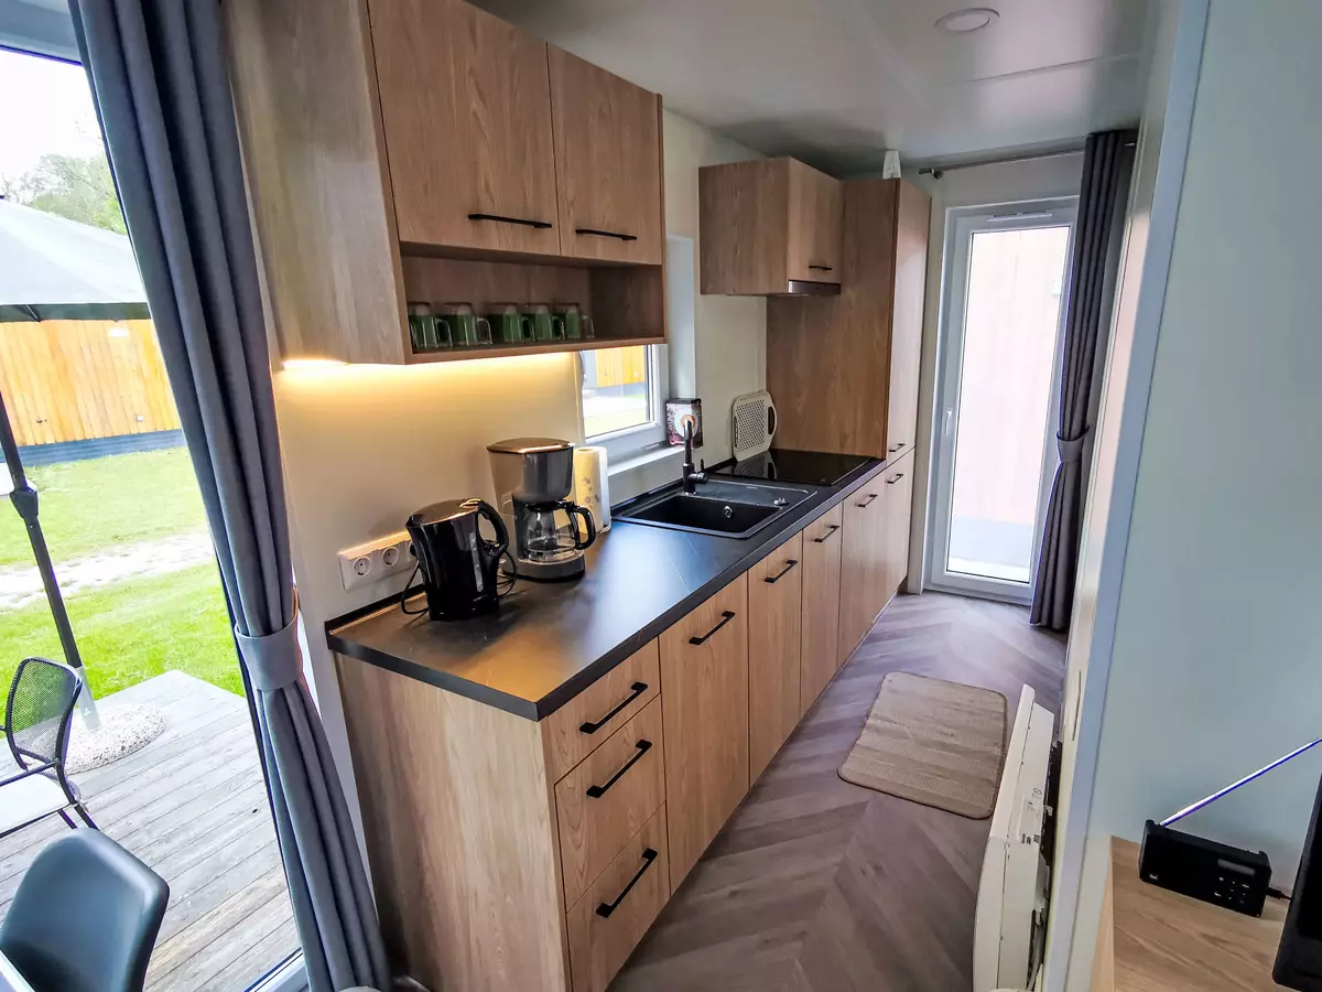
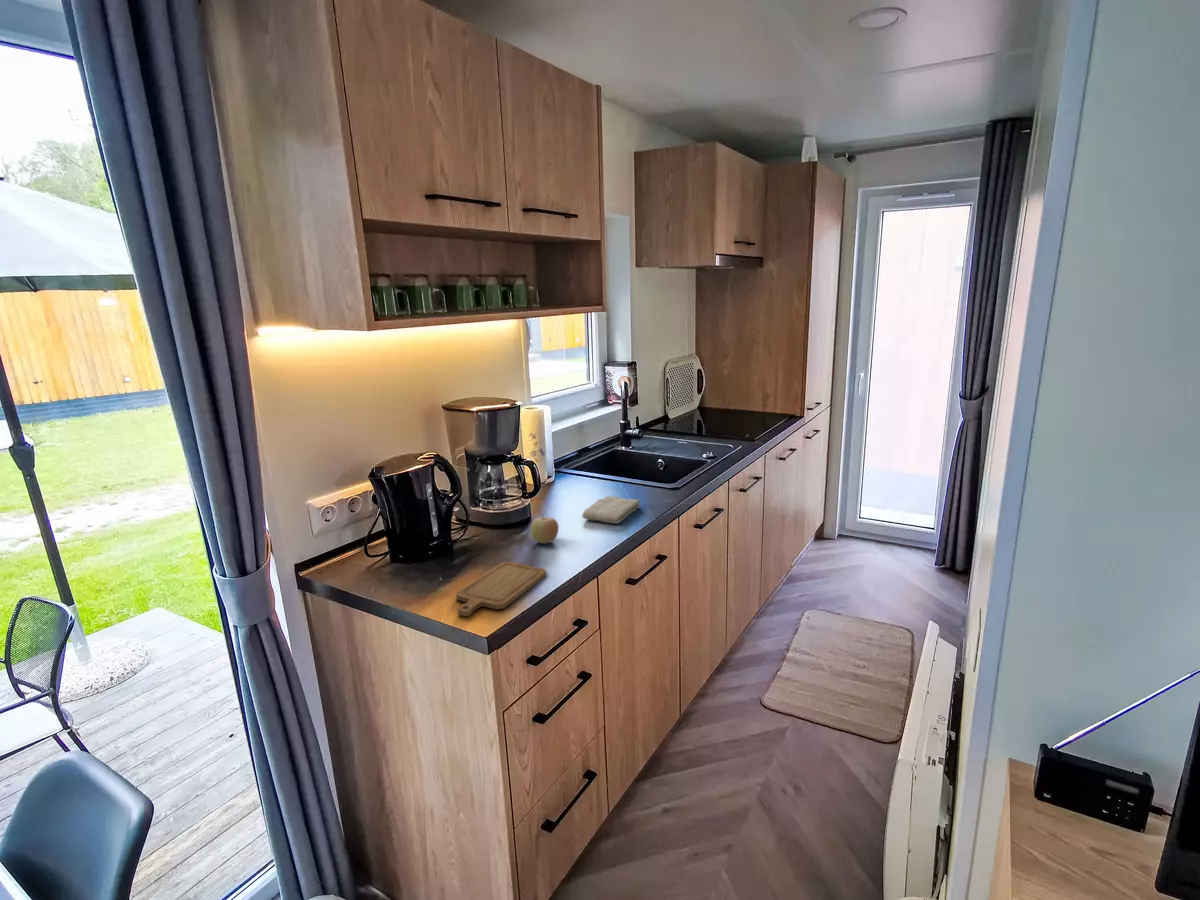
+ fruit [529,513,560,544]
+ washcloth [581,495,641,525]
+ chopping board [455,561,547,617]
